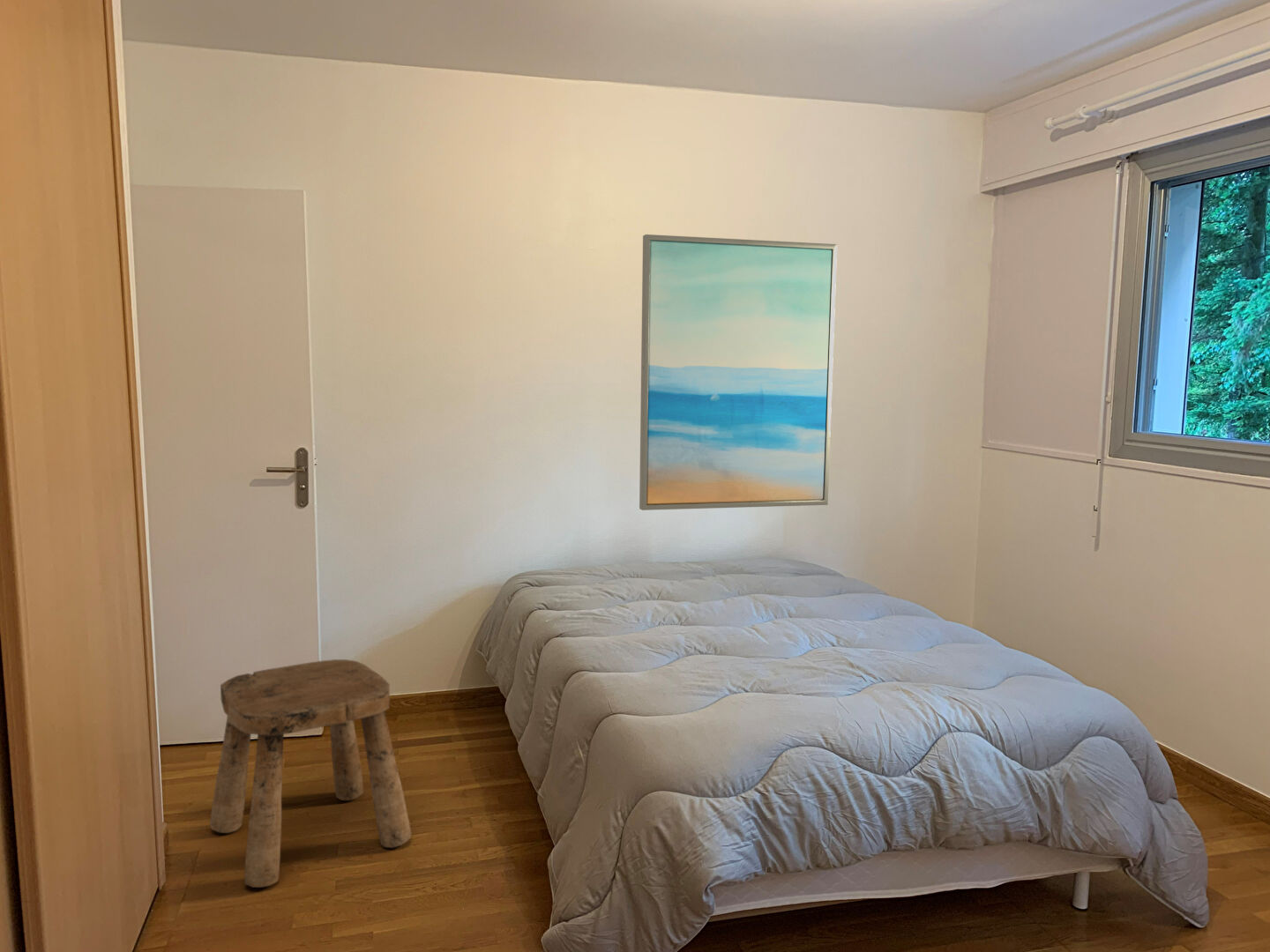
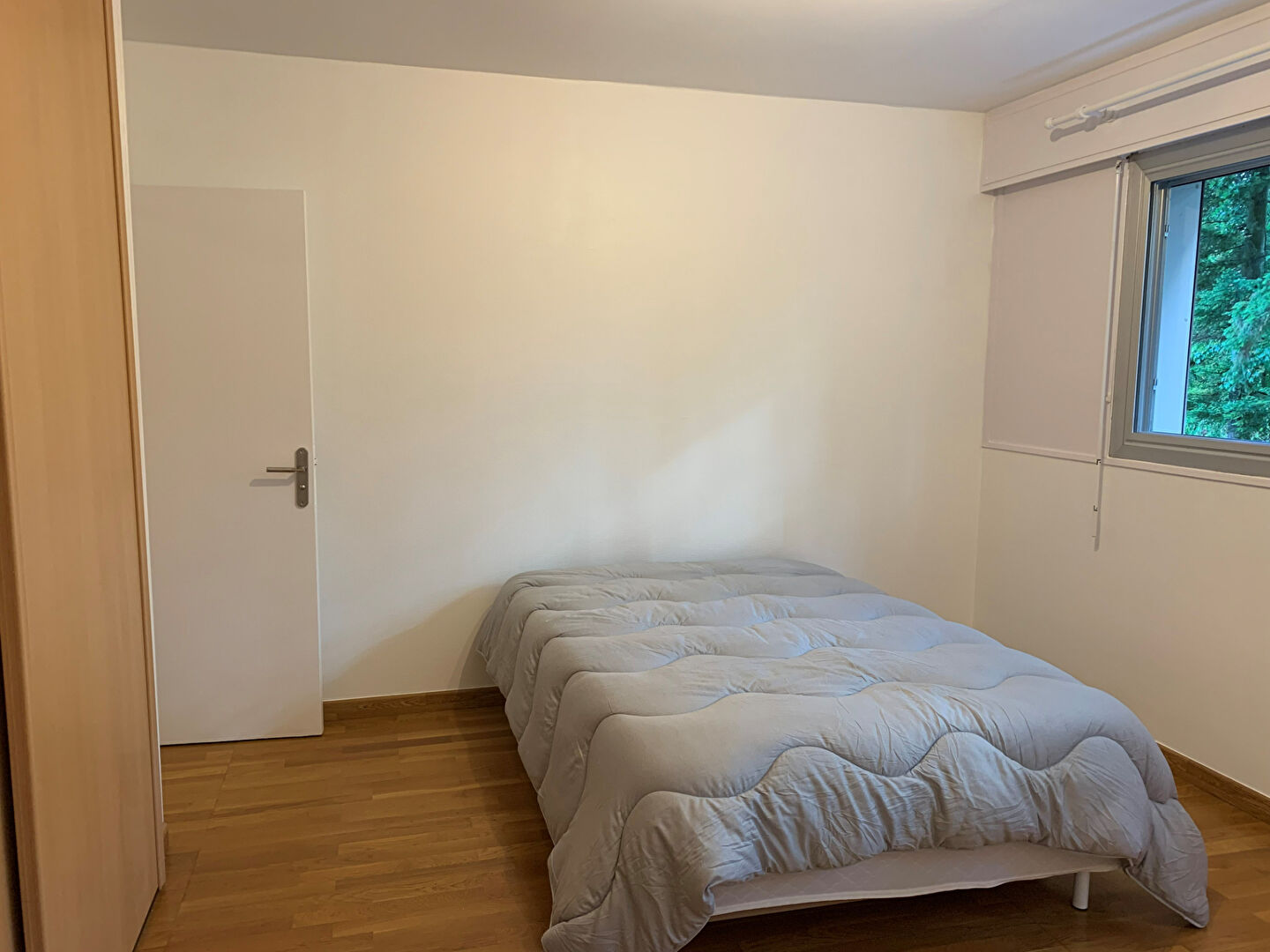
- stool [209,658,413,889]
- wall art [639,234,838,511]
